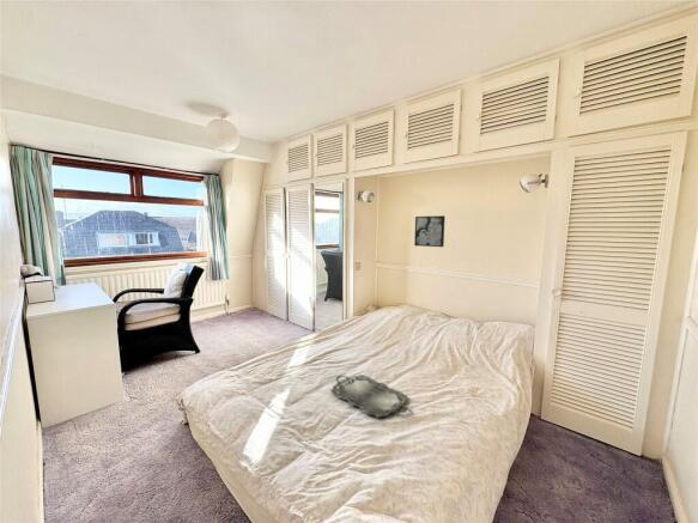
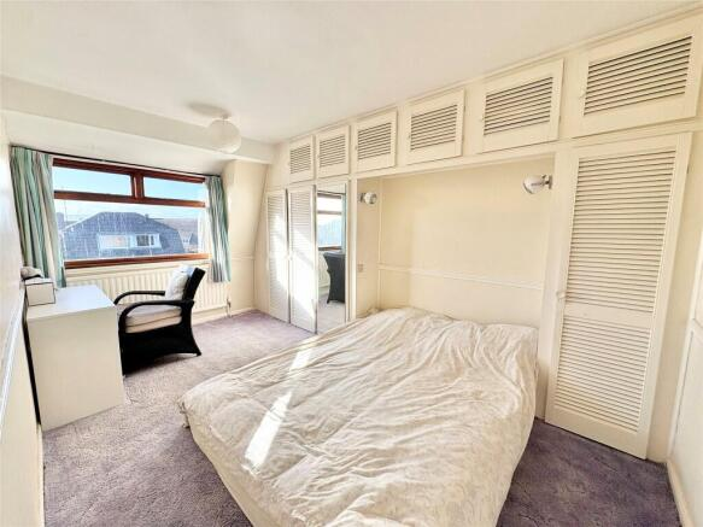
- wall art [413,214,445,248]
- serving tray [329,373,408,419]
